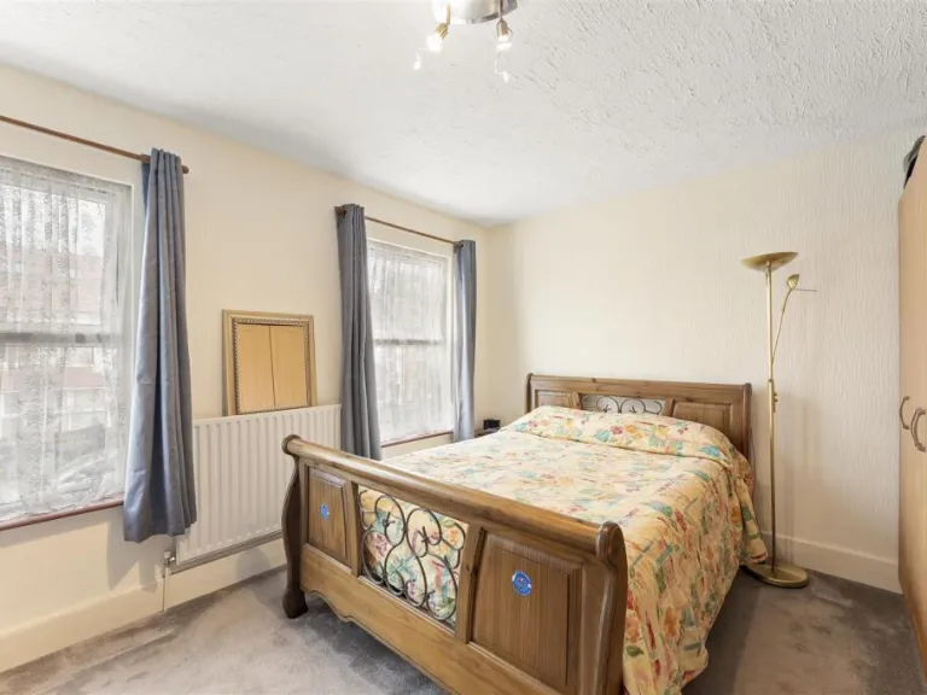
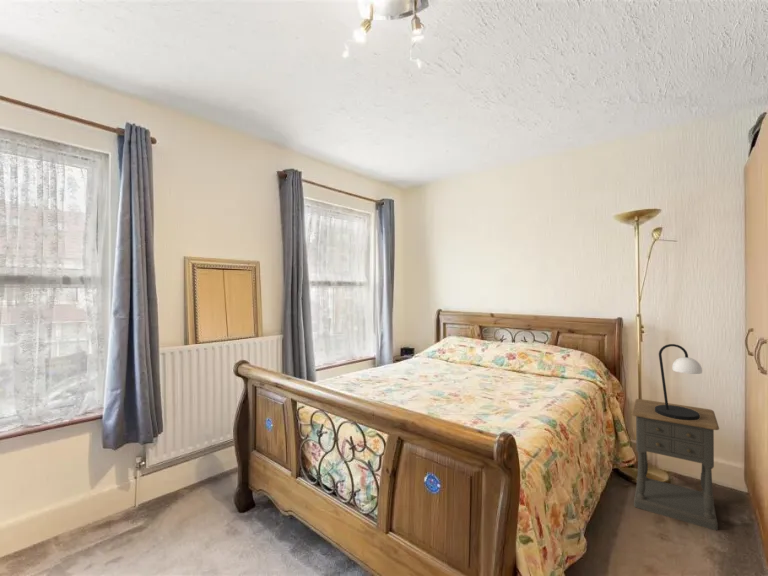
+ table lamp [655,343,703,420]
+ nightstand [631,398,720,531]
